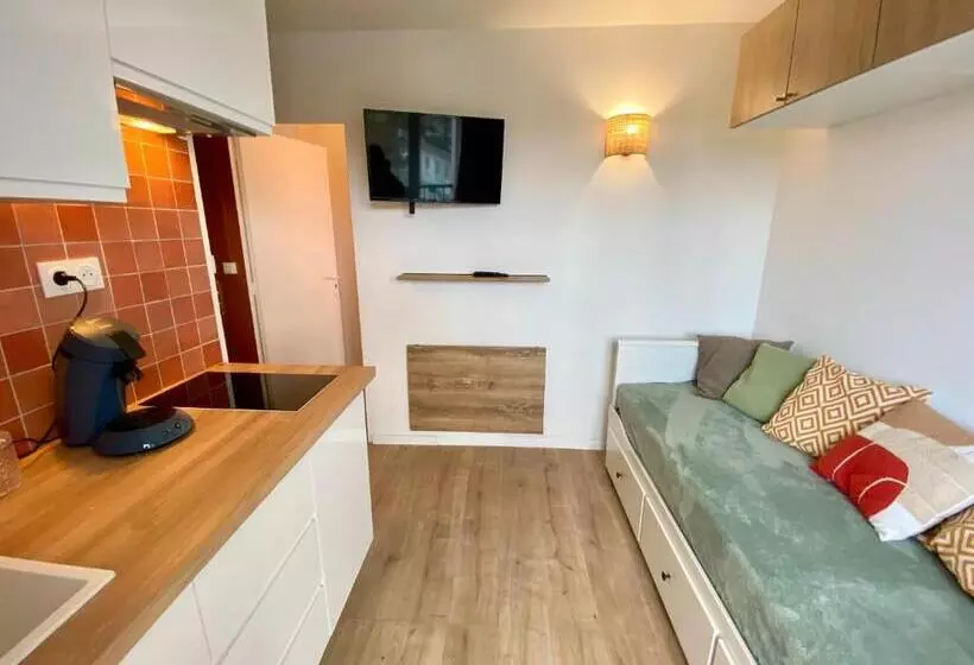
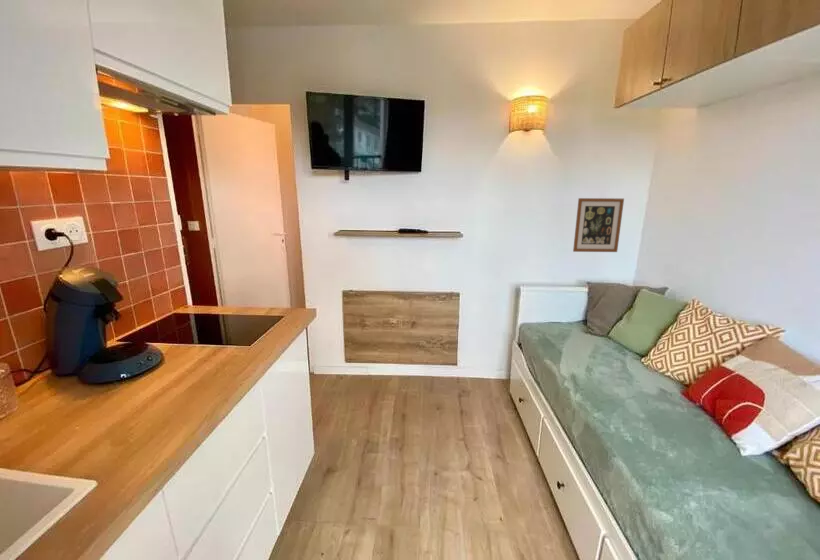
+ wall art [572,197,625,253]
